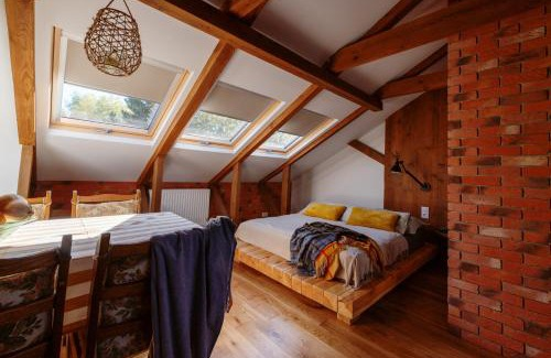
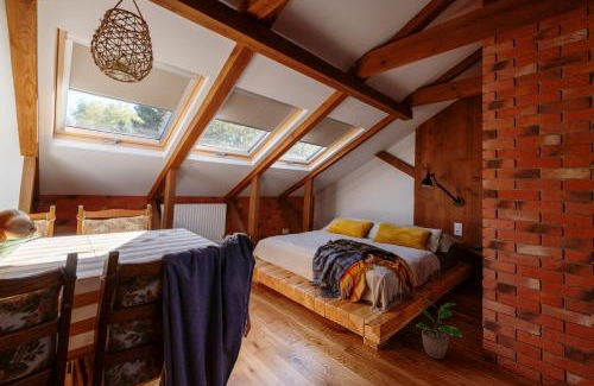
+ potted plant [412,296,465,360]
